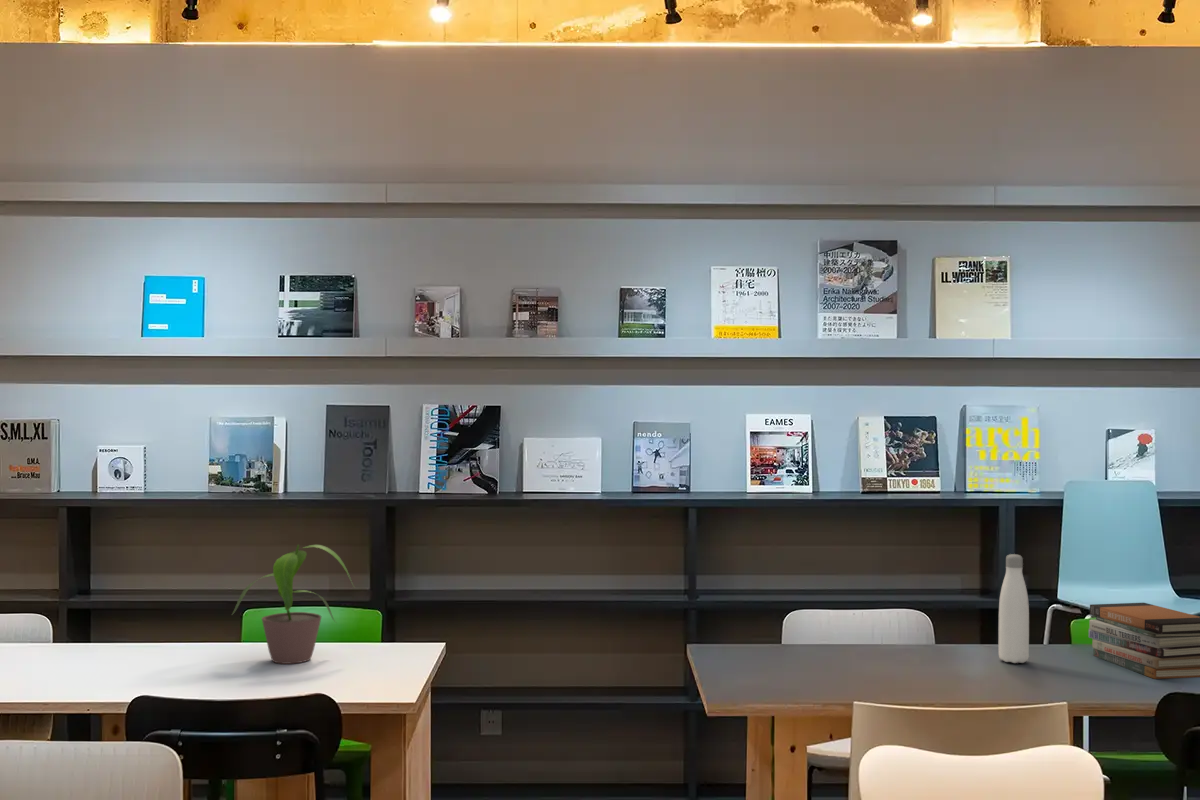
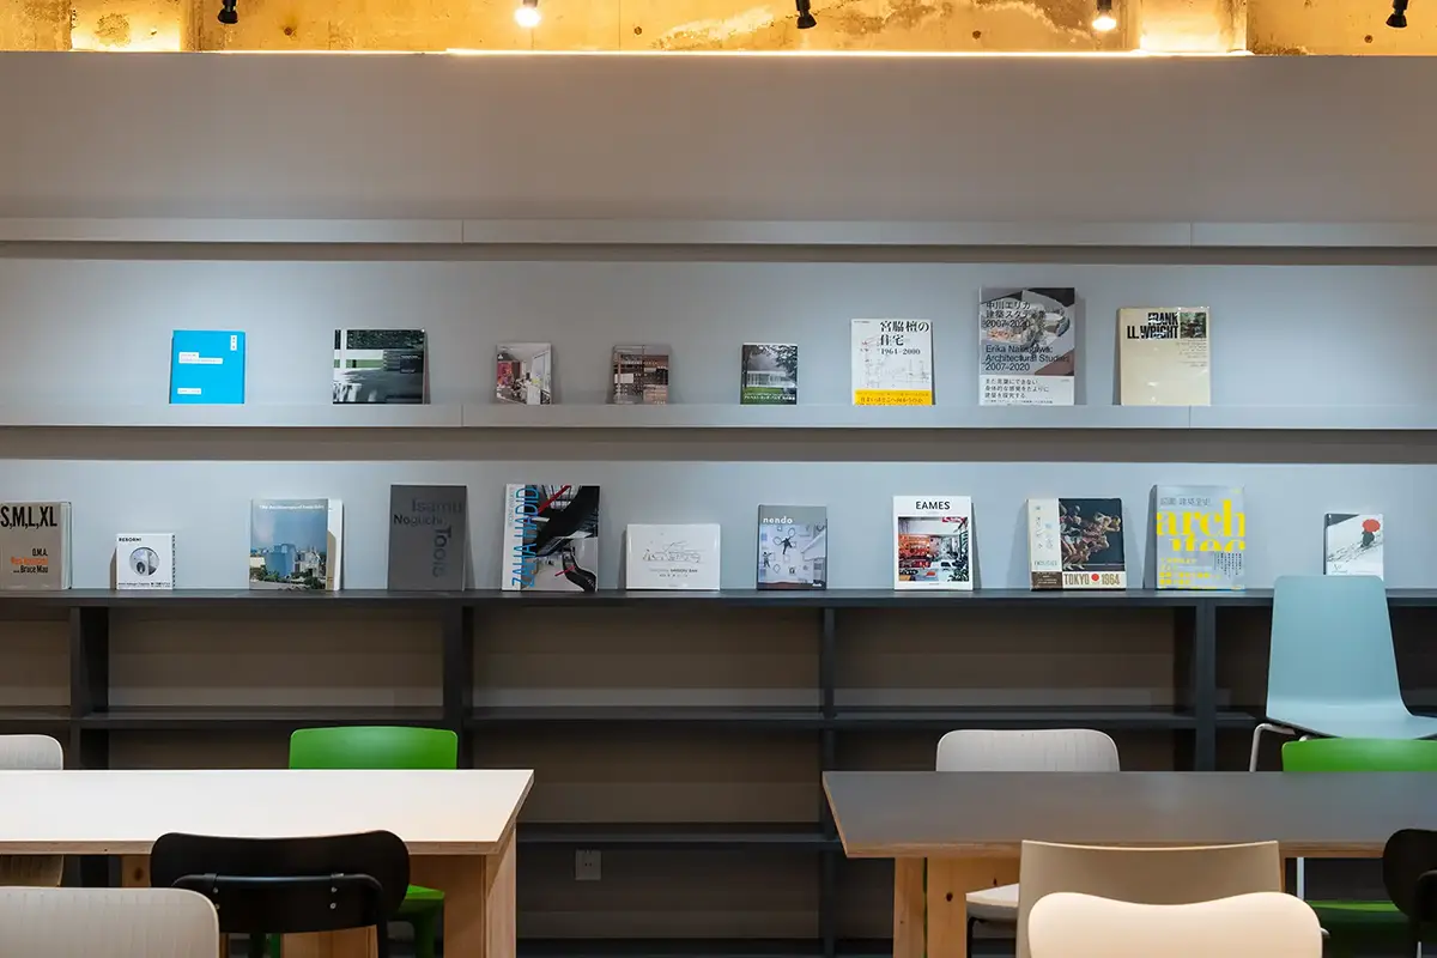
- potted plant [231,543,355,665]
- book stack [1088,602,1200,680]
- water bottle [998,553,1030,664]
